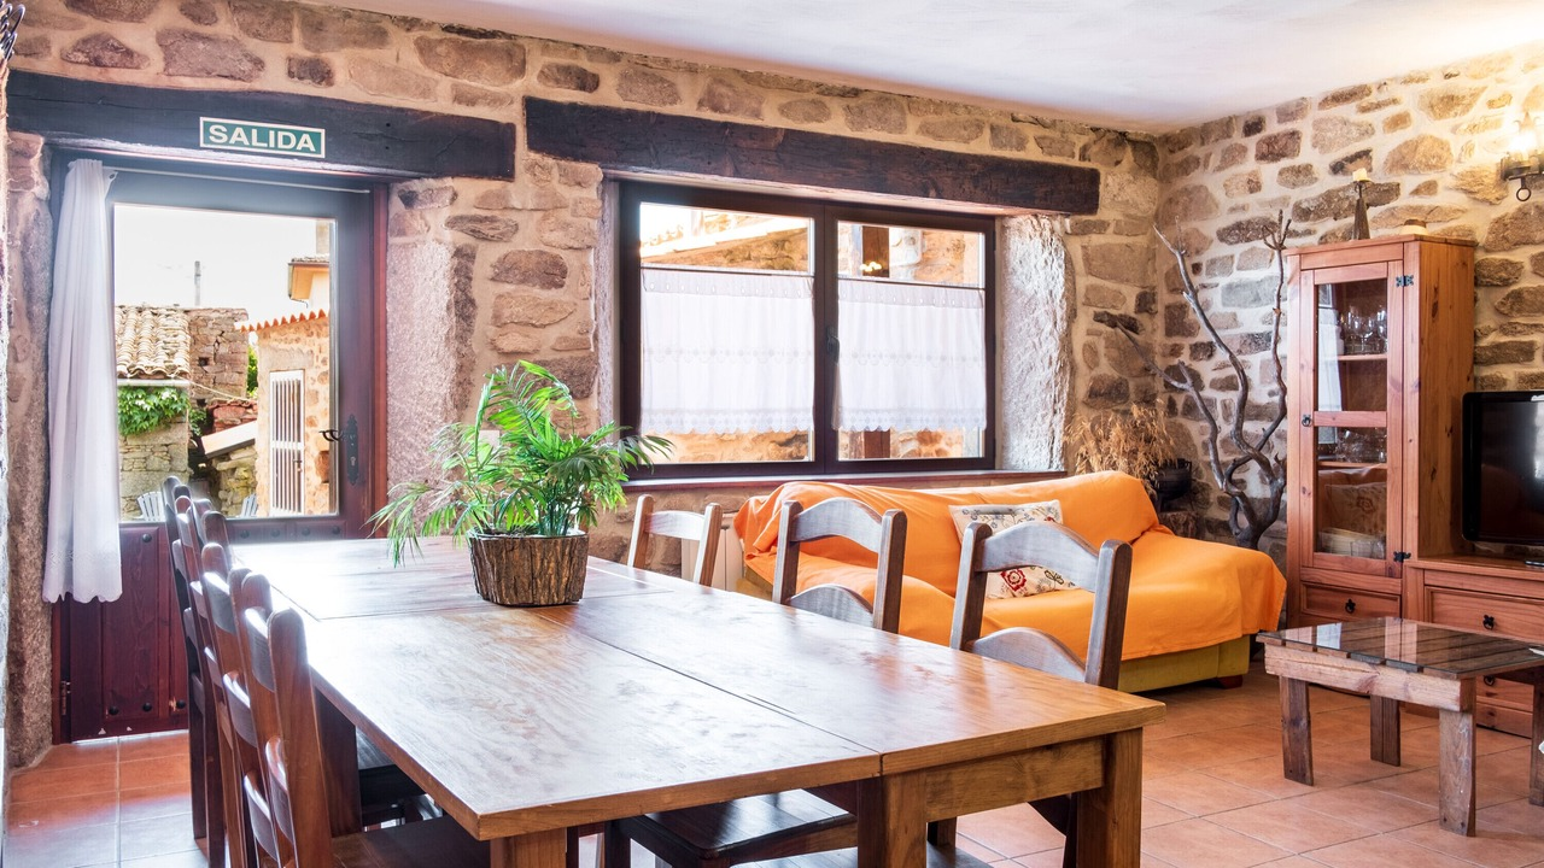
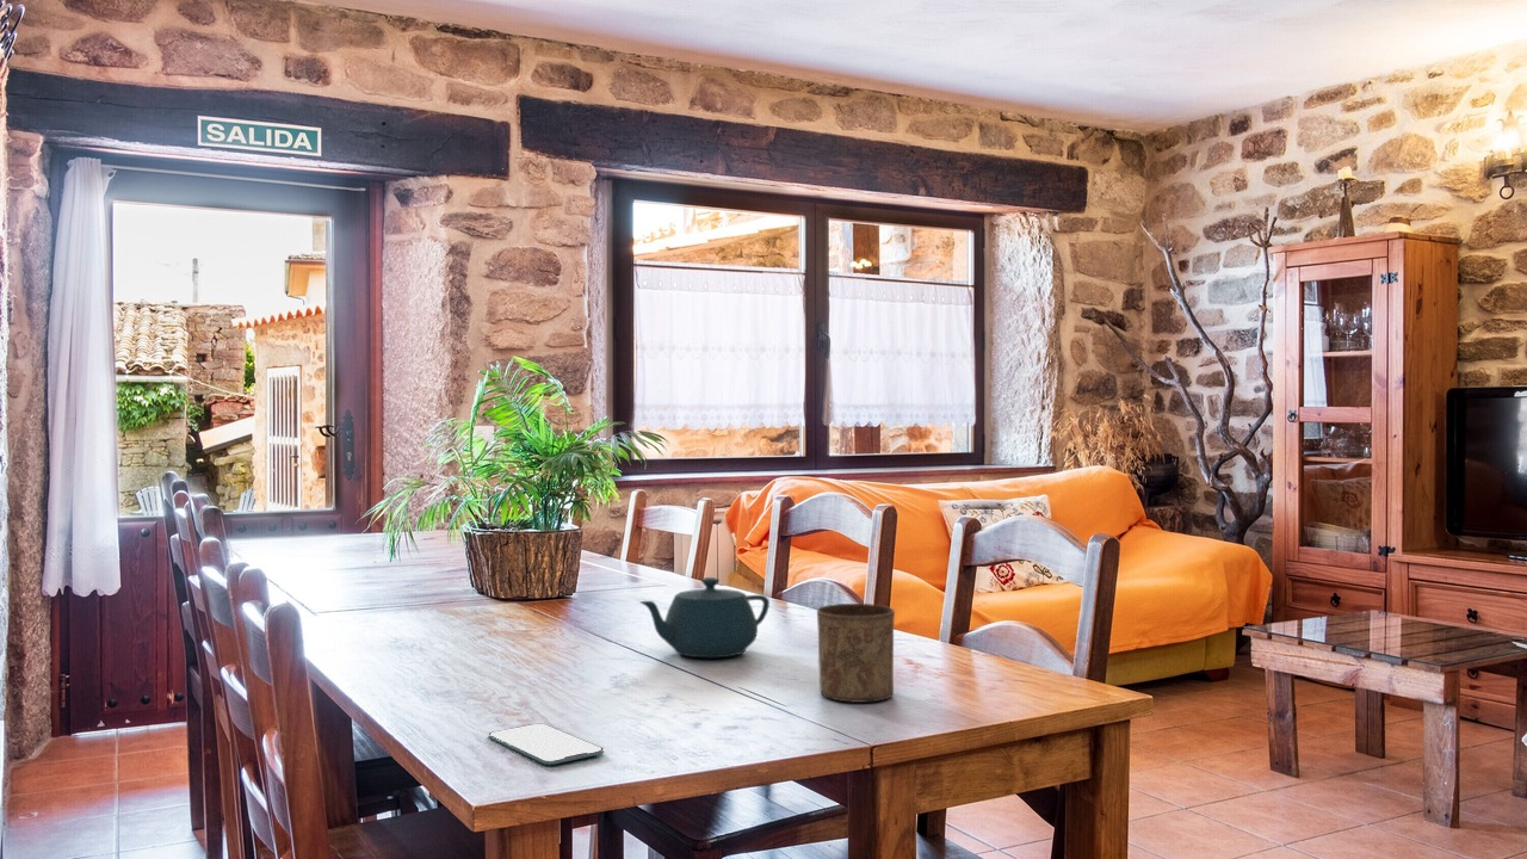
+ smartphone [487,723,605,766]
+ cup [816,602,896,704]
+ teapot [638,576,771,659]
